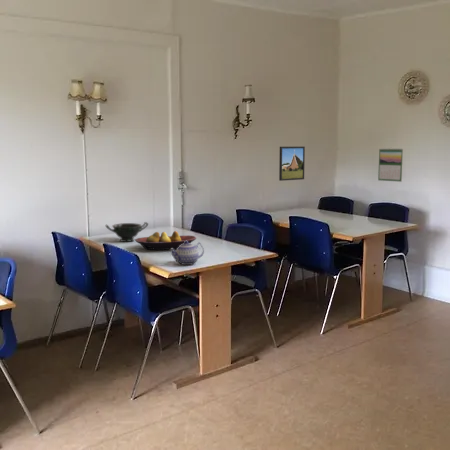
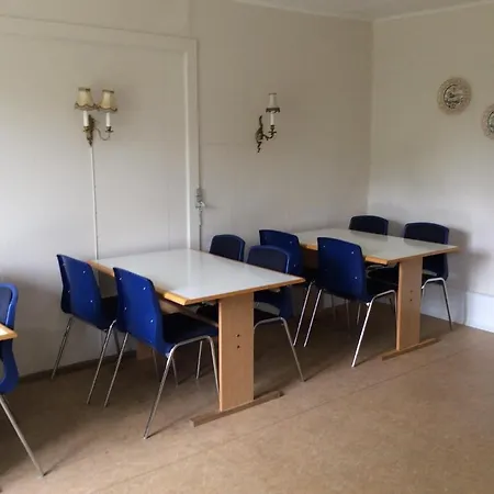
- fruit bowl [134,230,197,251]
- bowl [105,221,149,243]
- teapot [169,240,205,266]
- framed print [278,146,306,182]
- calendar [377,147,404,183]
